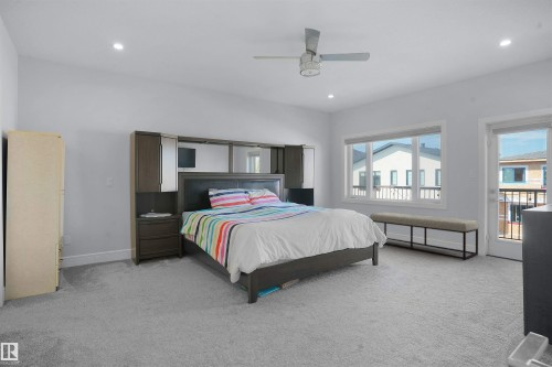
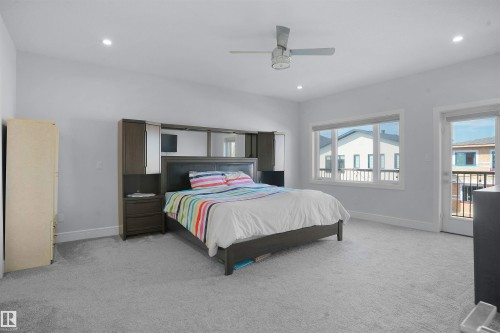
- bench [369,212,480,261]
